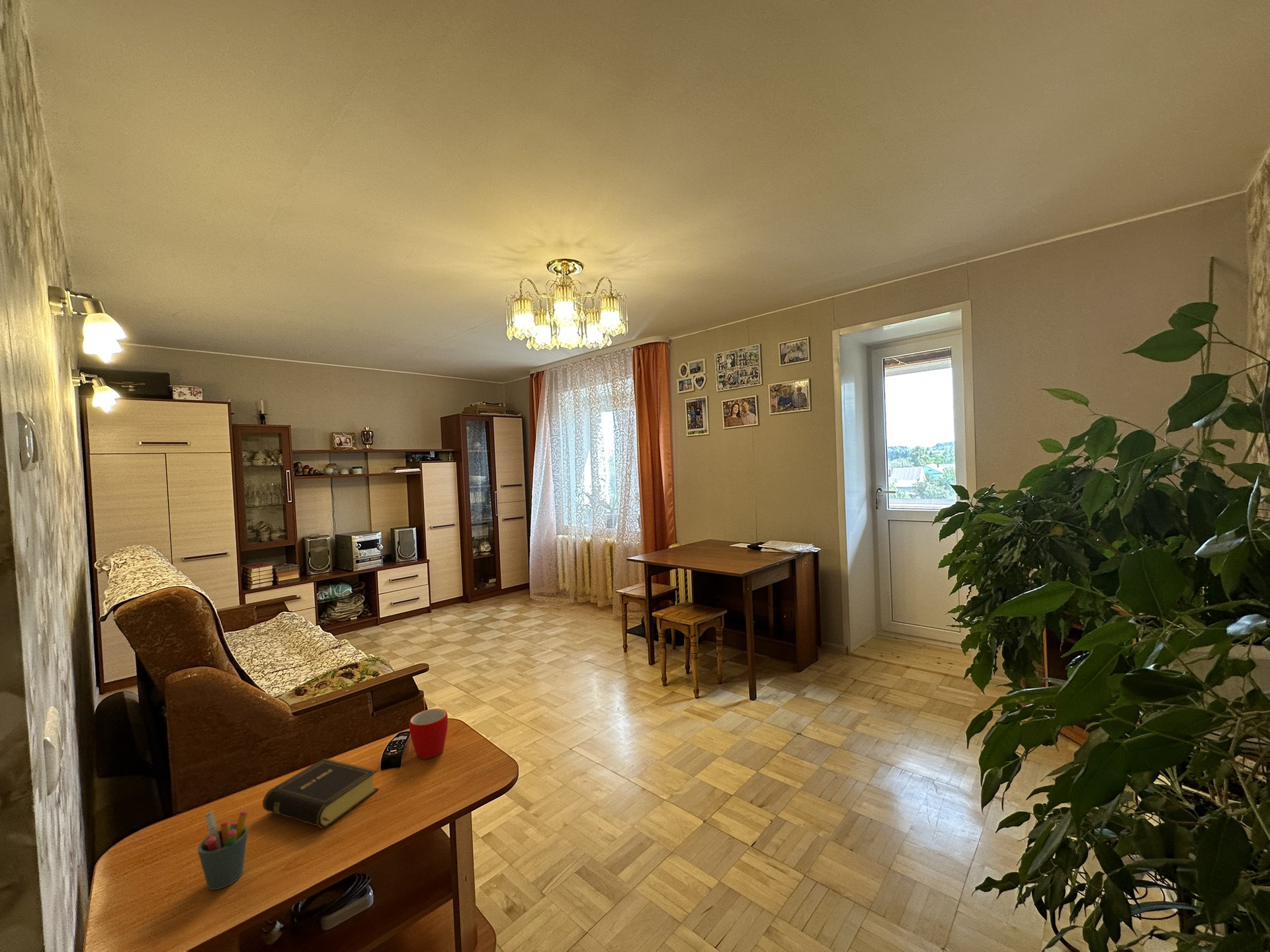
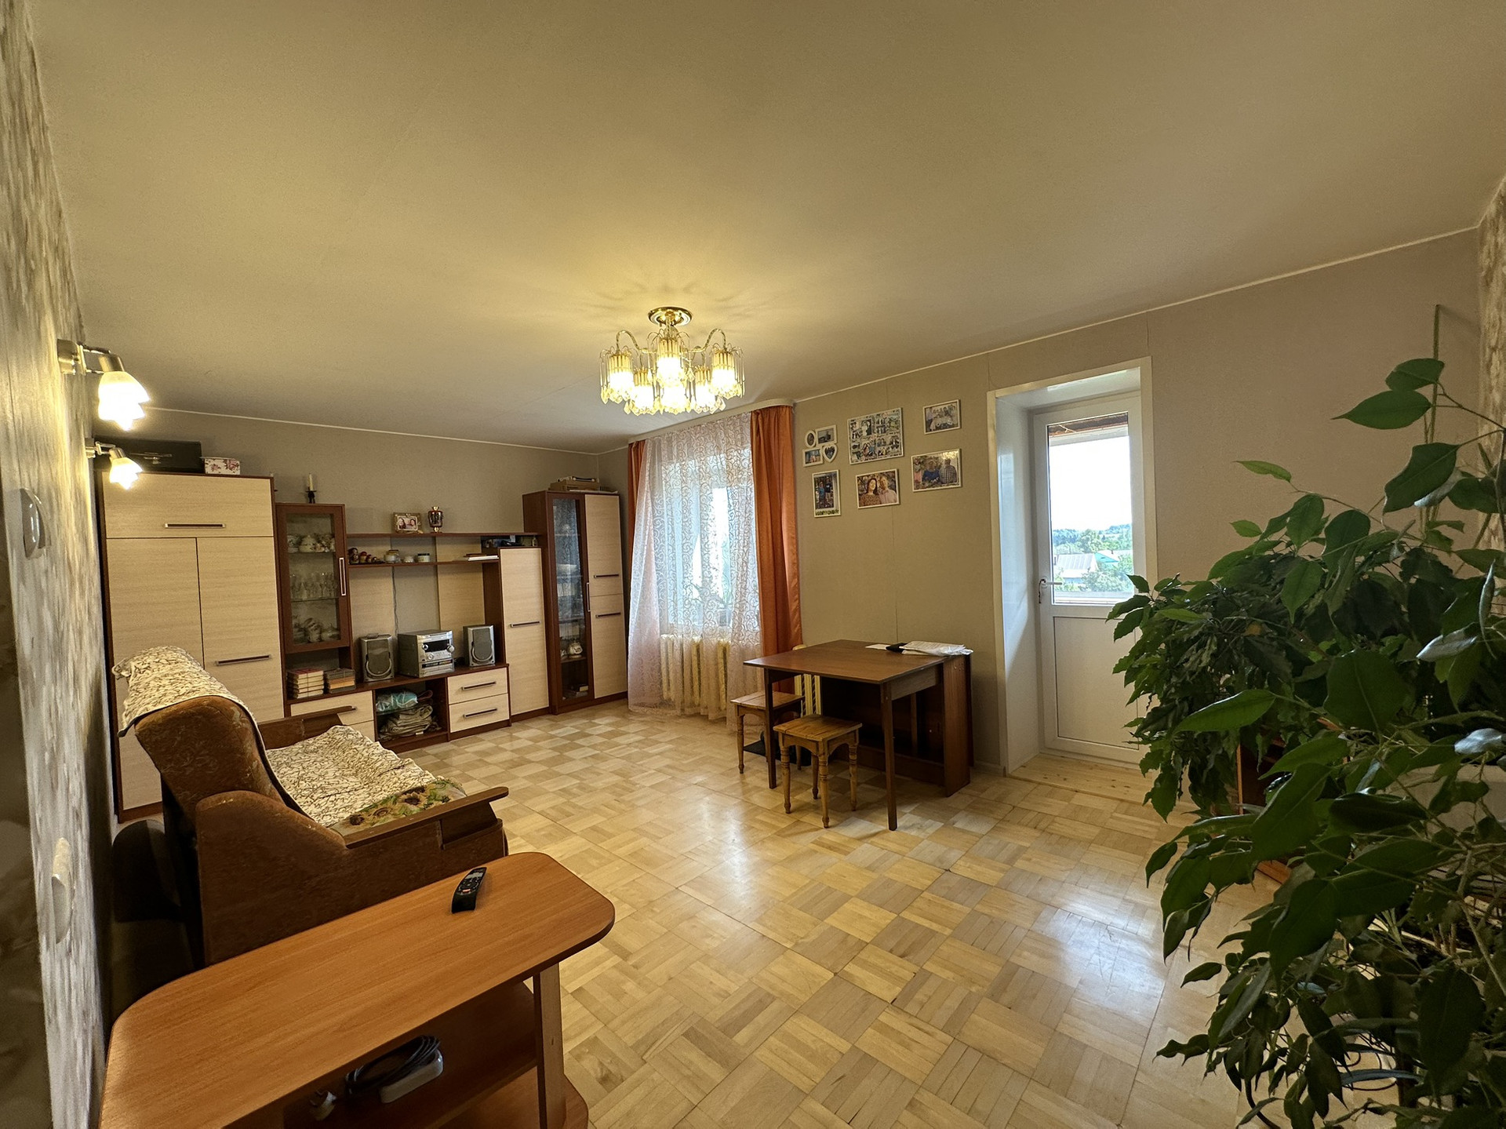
- mug [409,708,448,759]
- book [262,757,379,829]
- pen holder [196,810,249,890]
